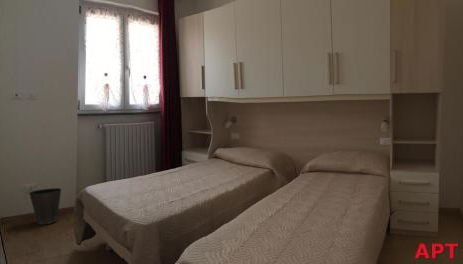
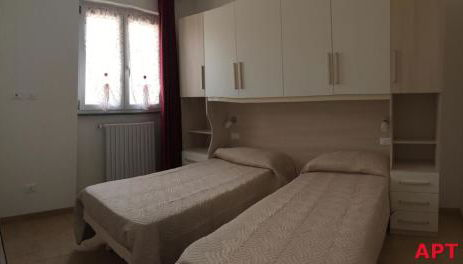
- waste basket [28,187,62,226]
